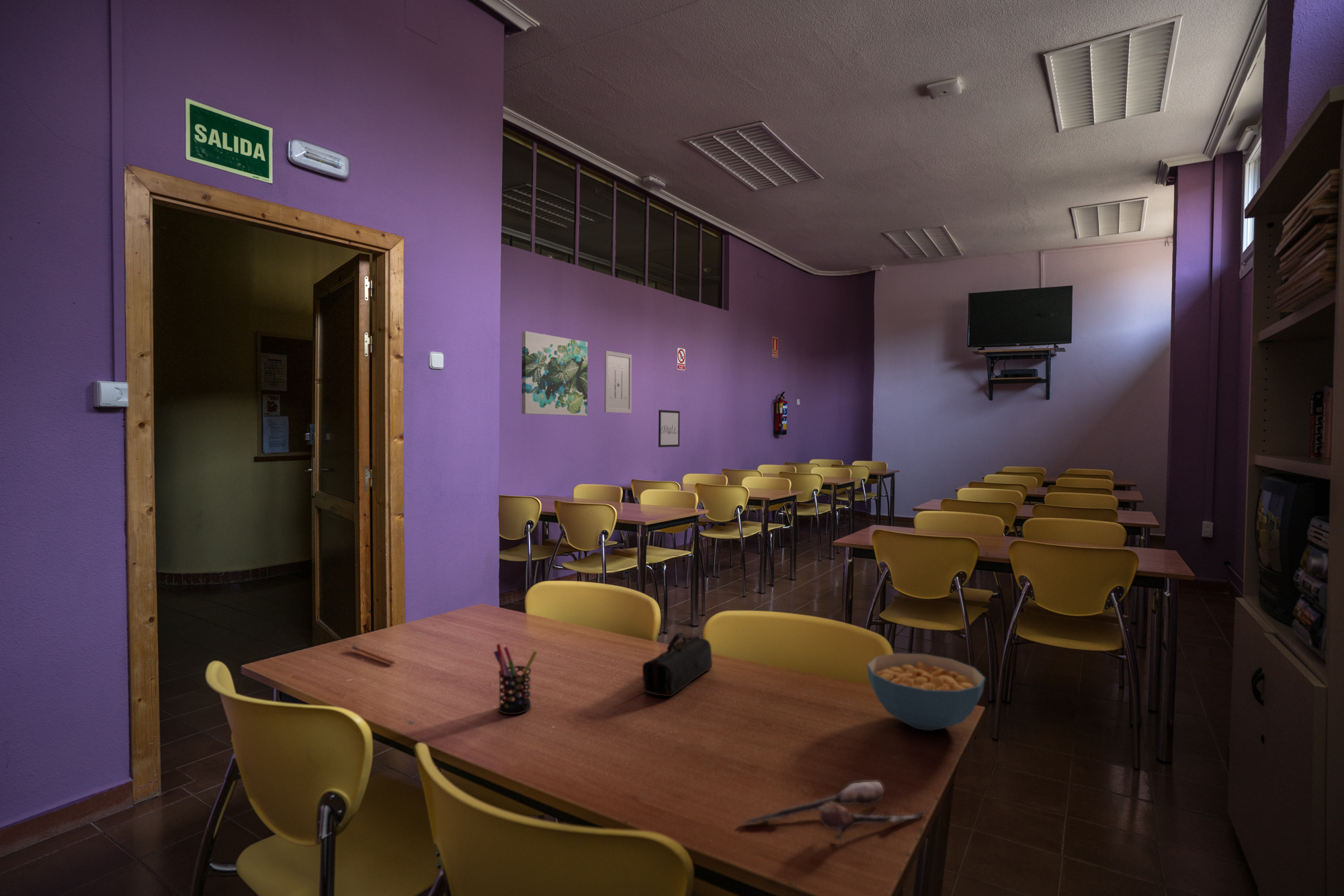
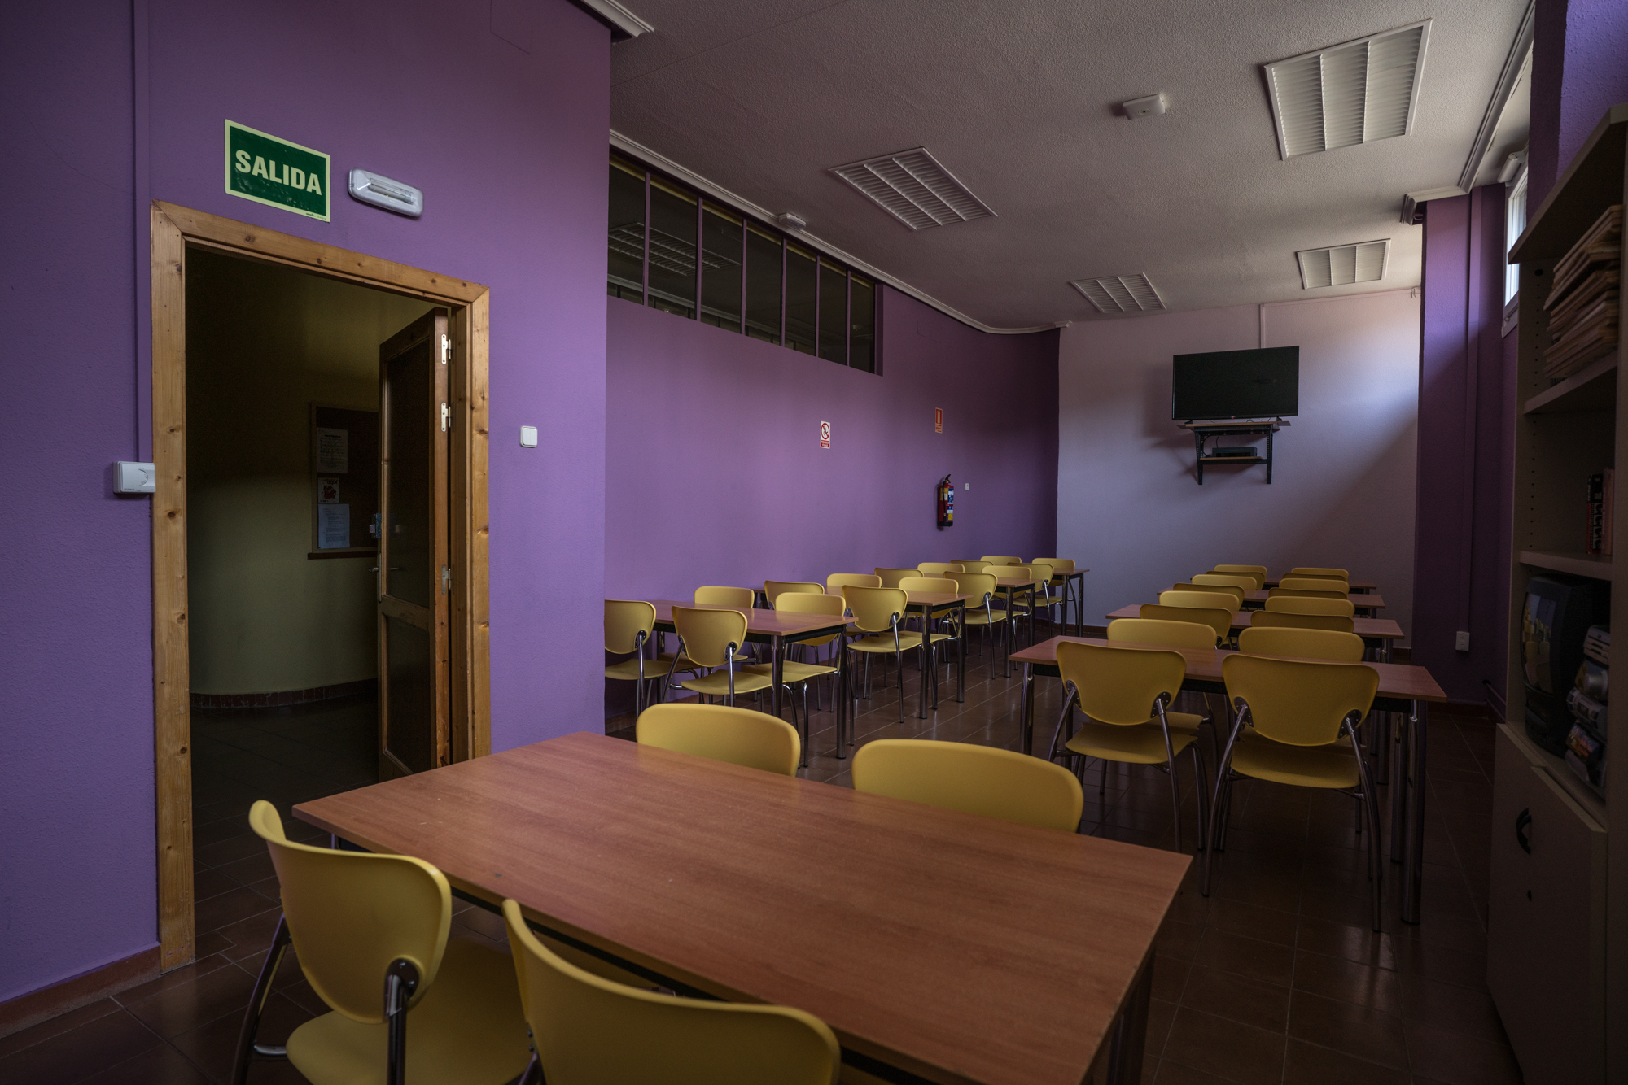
- pen holder [493,643,538,715]
- pencil case [642,632,713,697]
- spoon [740,781,926,842]
- wall art [604,350,632,414]
- pencil [351,645,396,664]
- wall art [658,409,681,448]
- wall art [521,330,588,416]
- cereal bowl [866,653,986,731]
